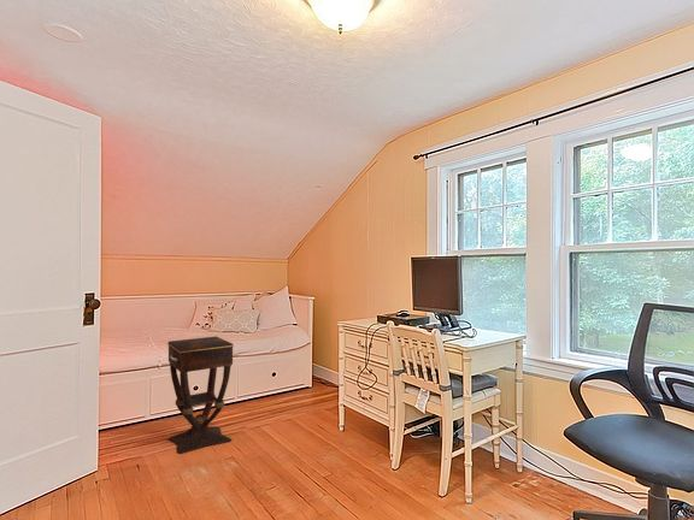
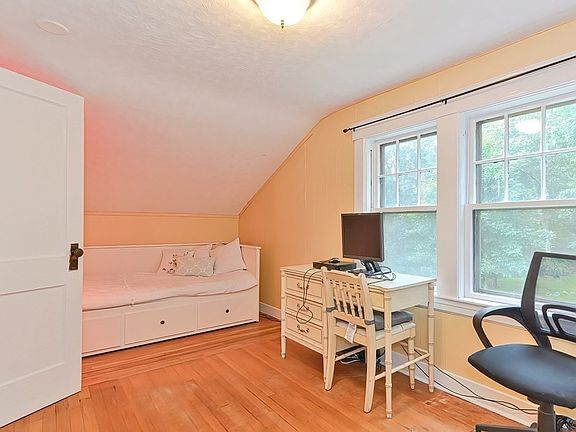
- side table [166,335,235,455]
